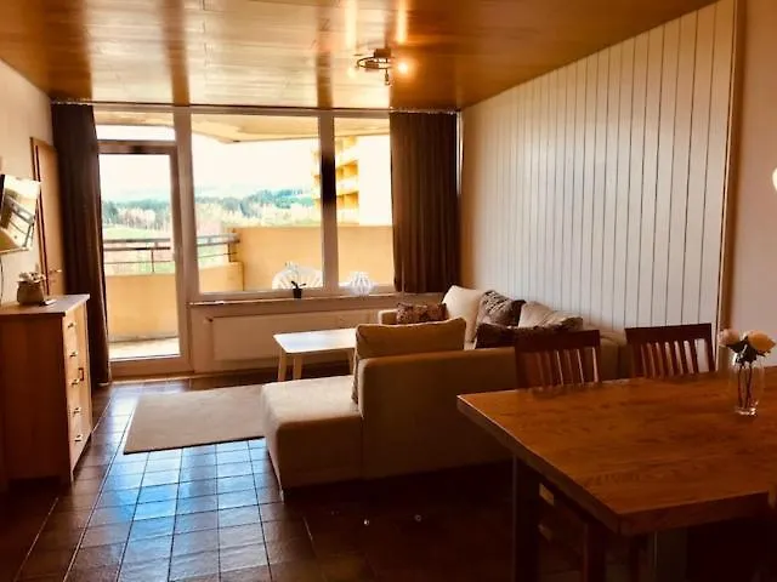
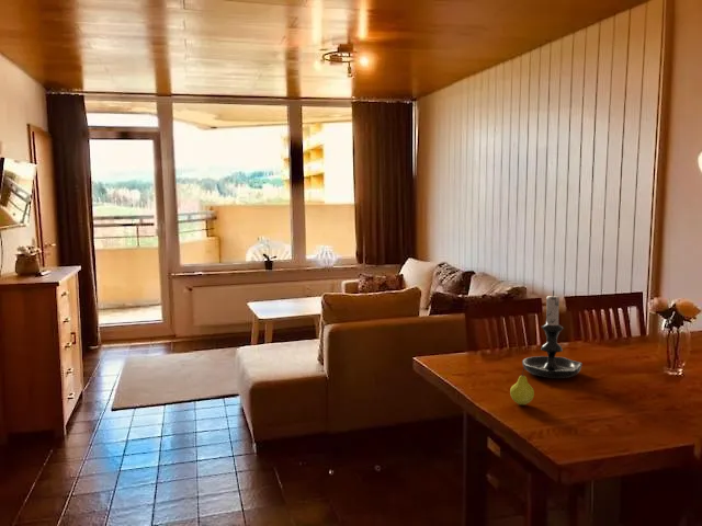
+ fruit [509,365,535,407]
+ candle holder [521,289,584,379]
